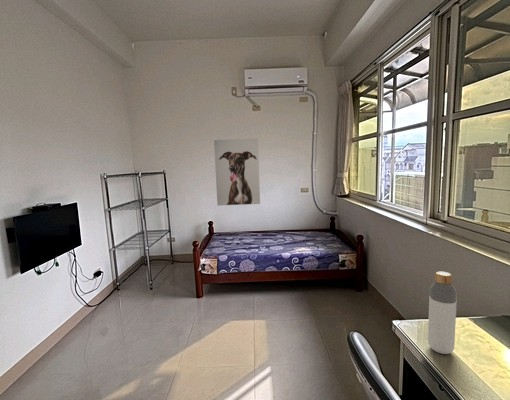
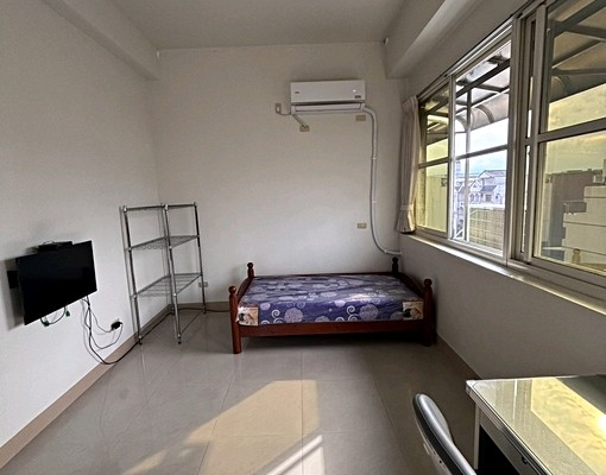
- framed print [213,137,261,207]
- bottle [427,271,458,355]
